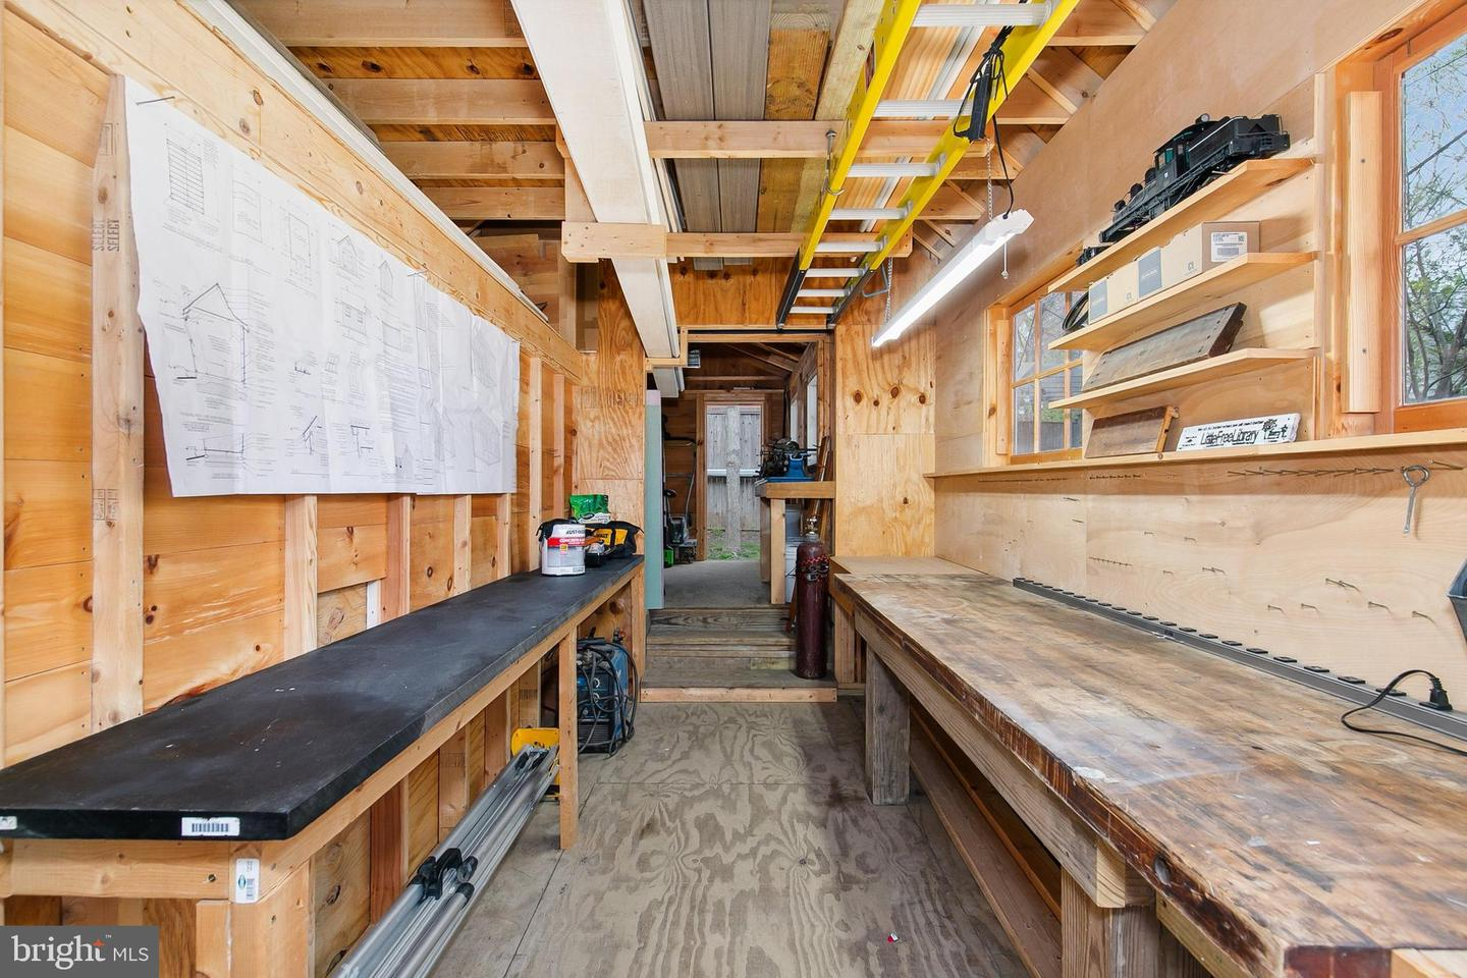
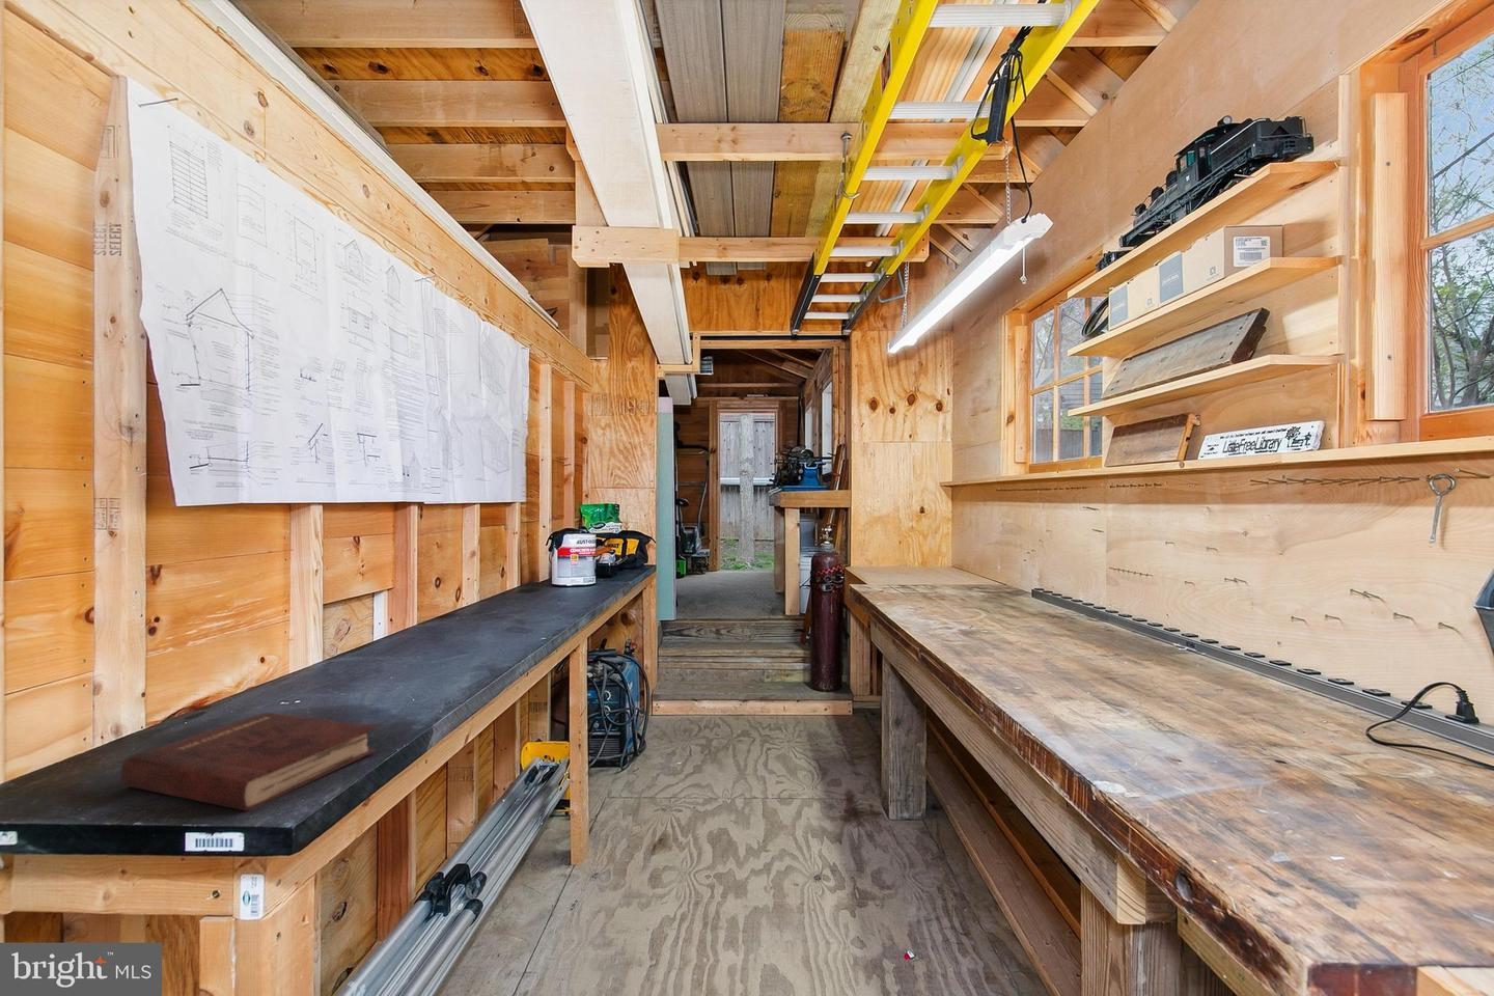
+ hardback book [119,711,379,813]
